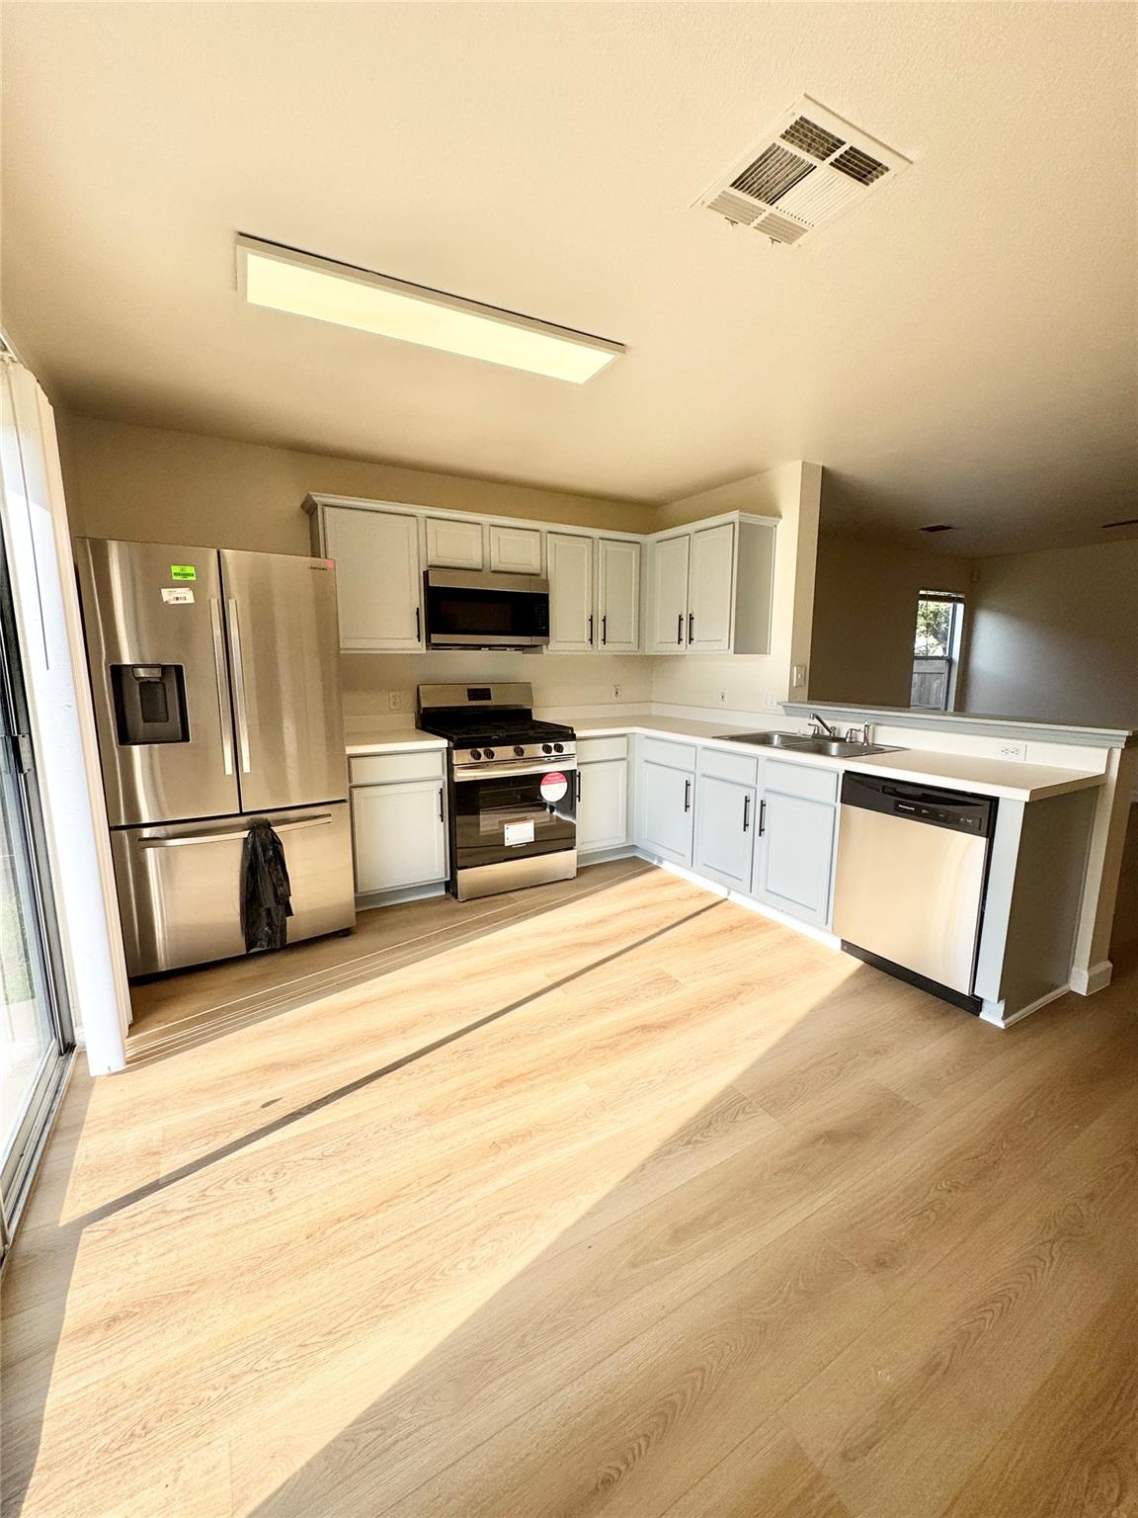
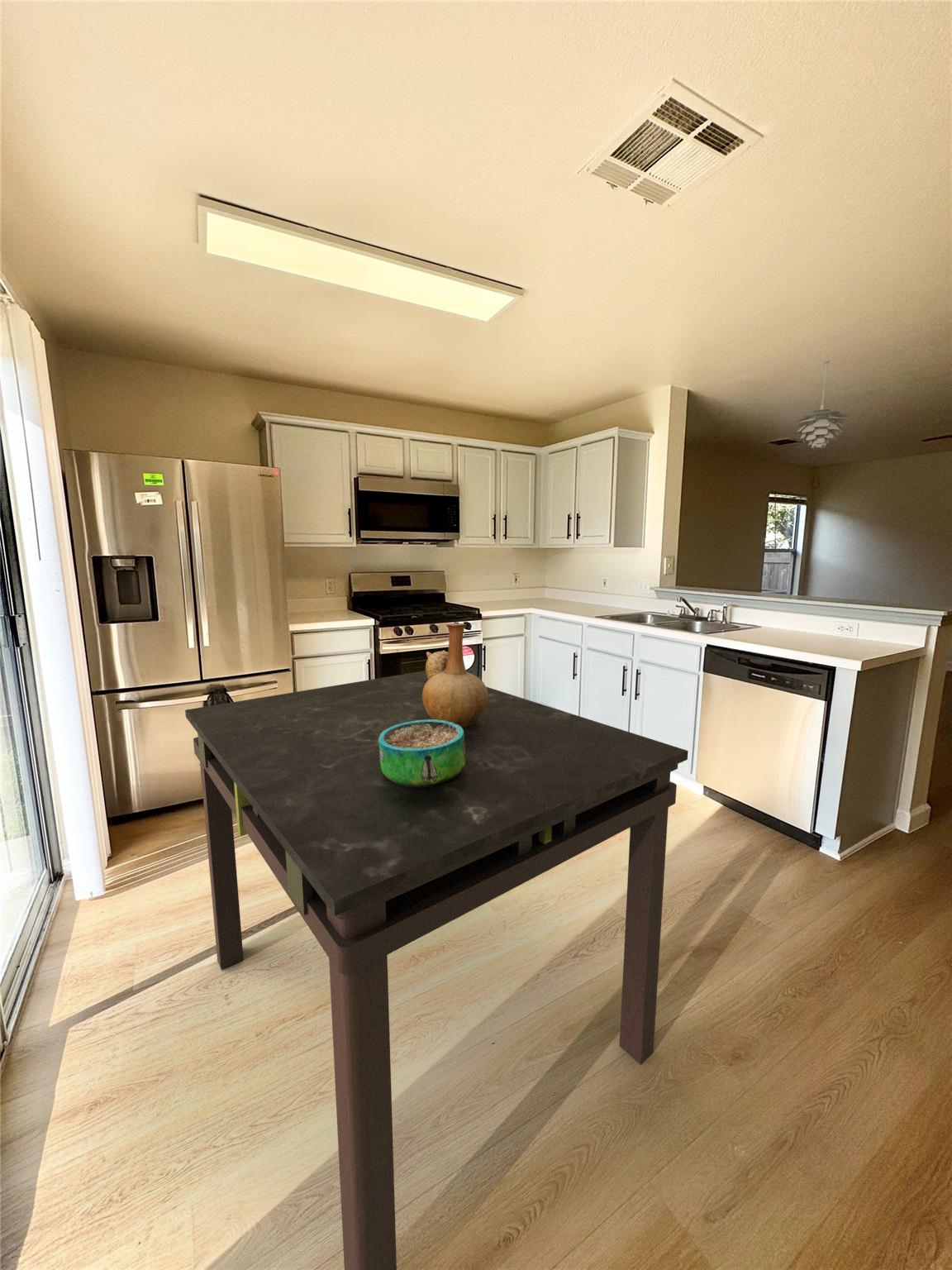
+ vase [422,623,488,727]
+ decorative bowl [378,719,465,788]
+ dining table [184,670,689,1270]
+ pendant light [793,360,850,450]
